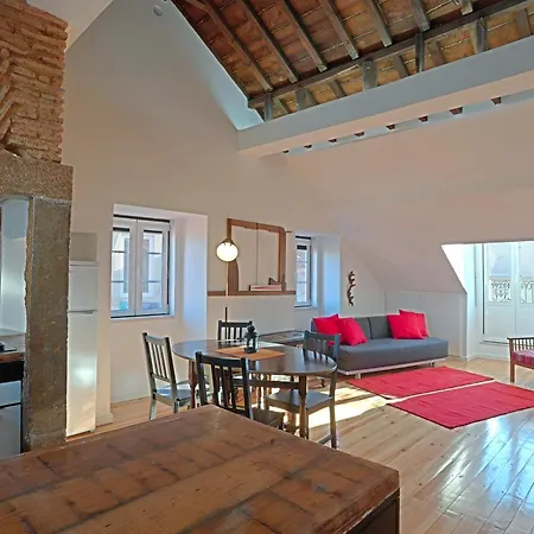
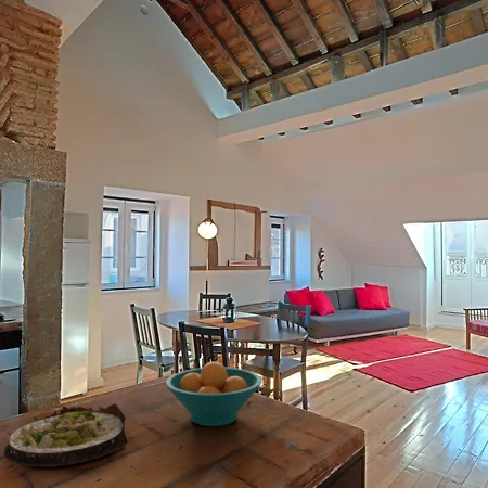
+ salad plate [3,402,129,468]
+ fruit bowl [165,361,264,427]
